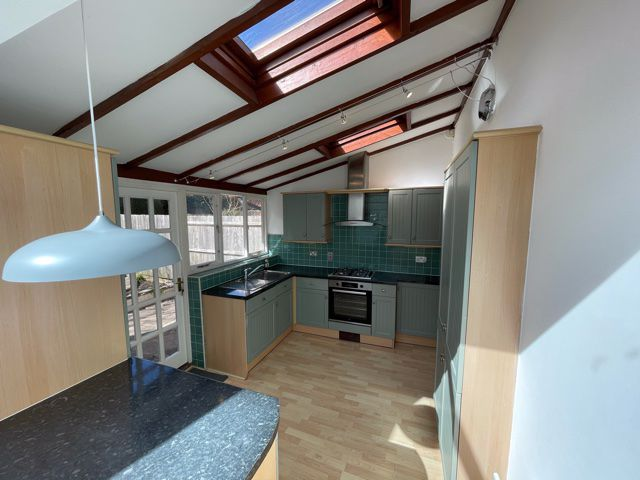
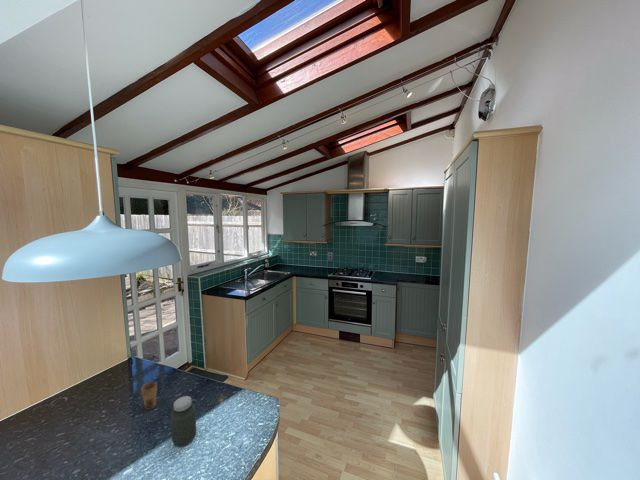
+ cup [140,380,158,411]
+ jar [170,395,197,447]
